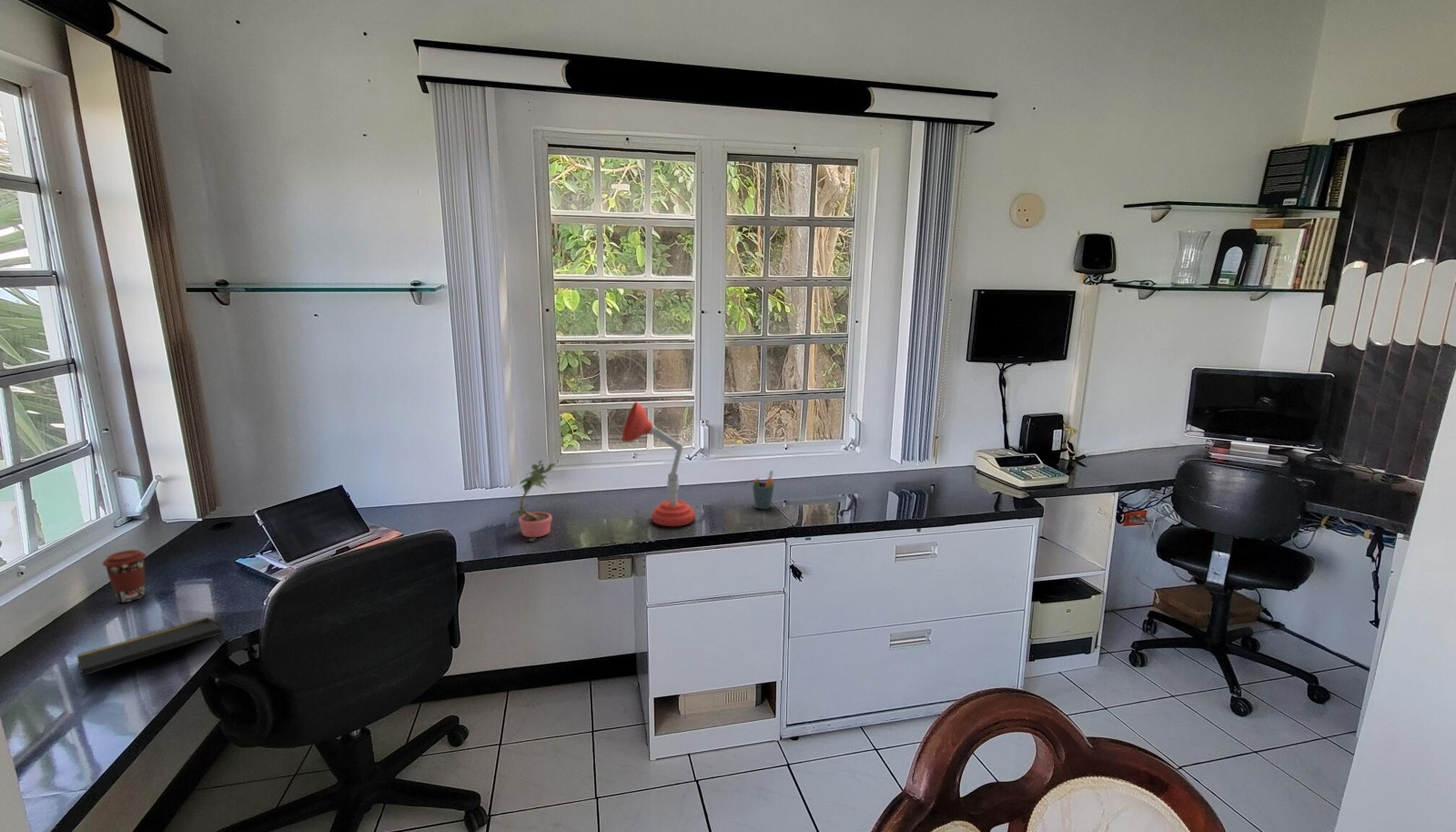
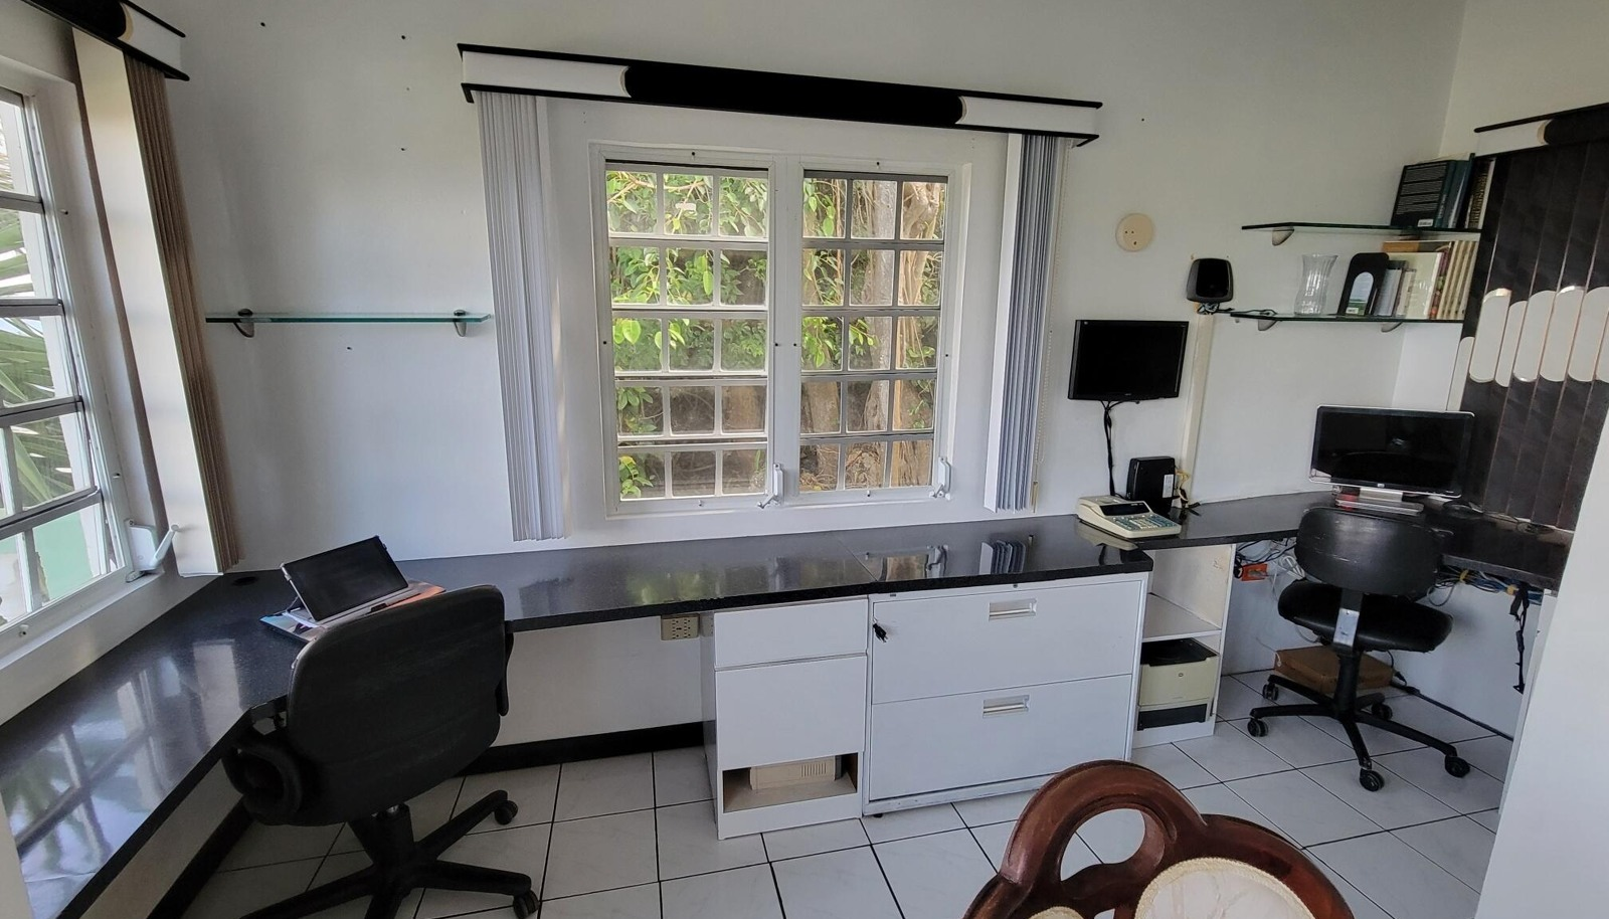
- desk lamp [621,401,696,527]
- potted plant [510,459,557,543]
- pen holder [752,470,775,510]
- coffee cup [102,549,147,604]
- notepad [76,617,227,677]
